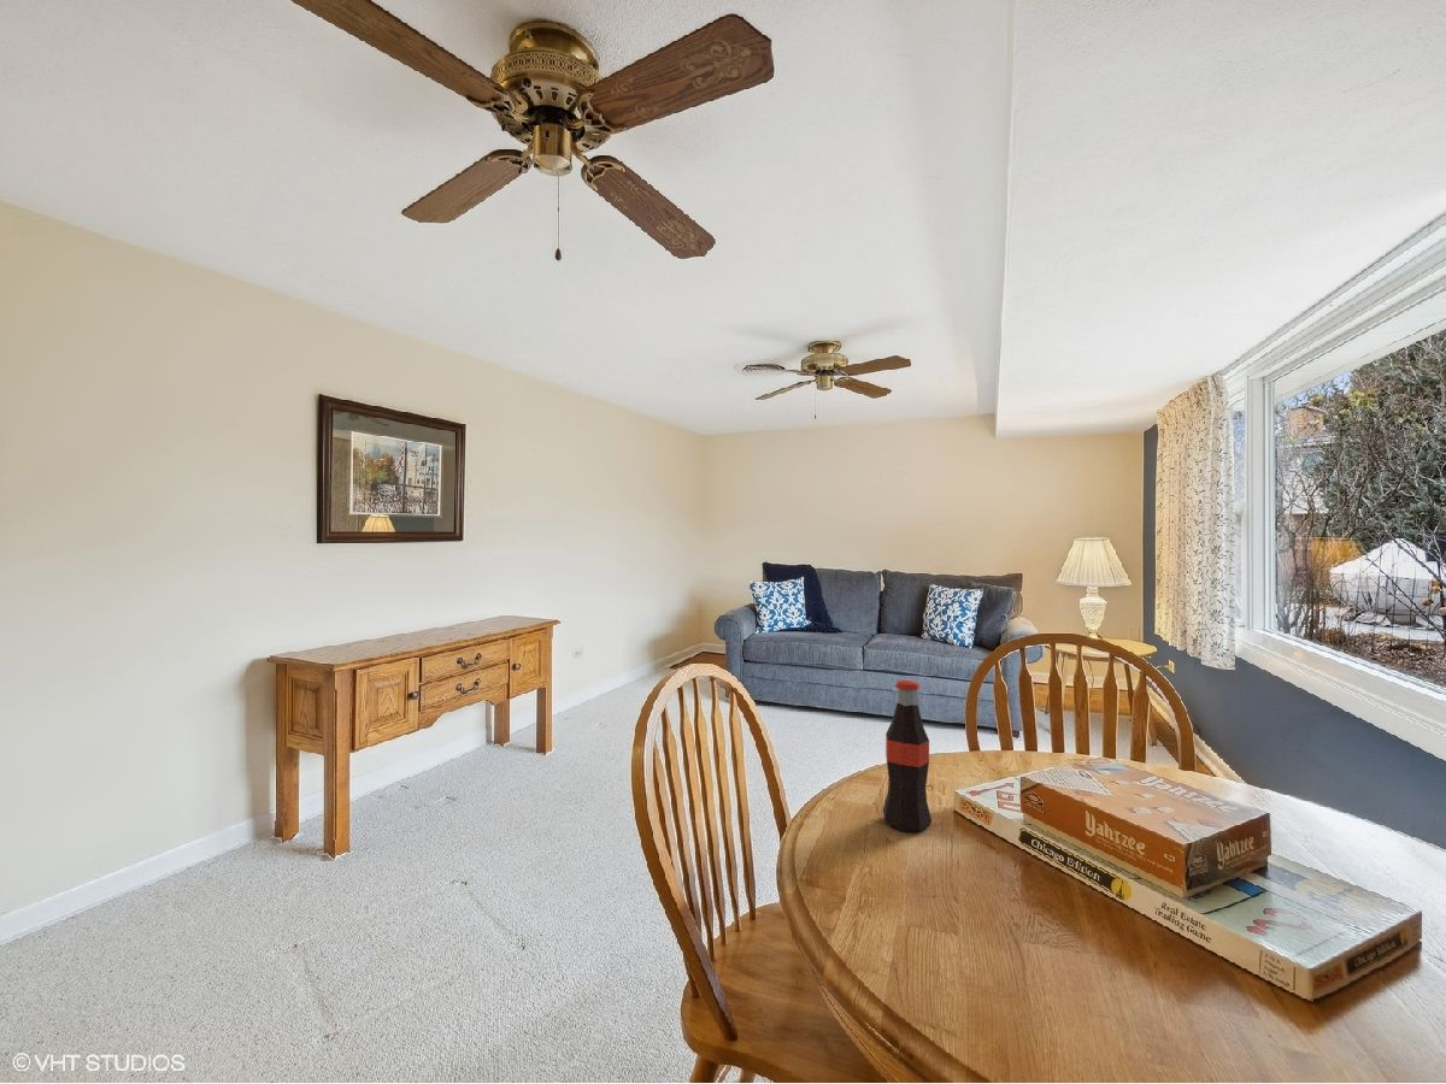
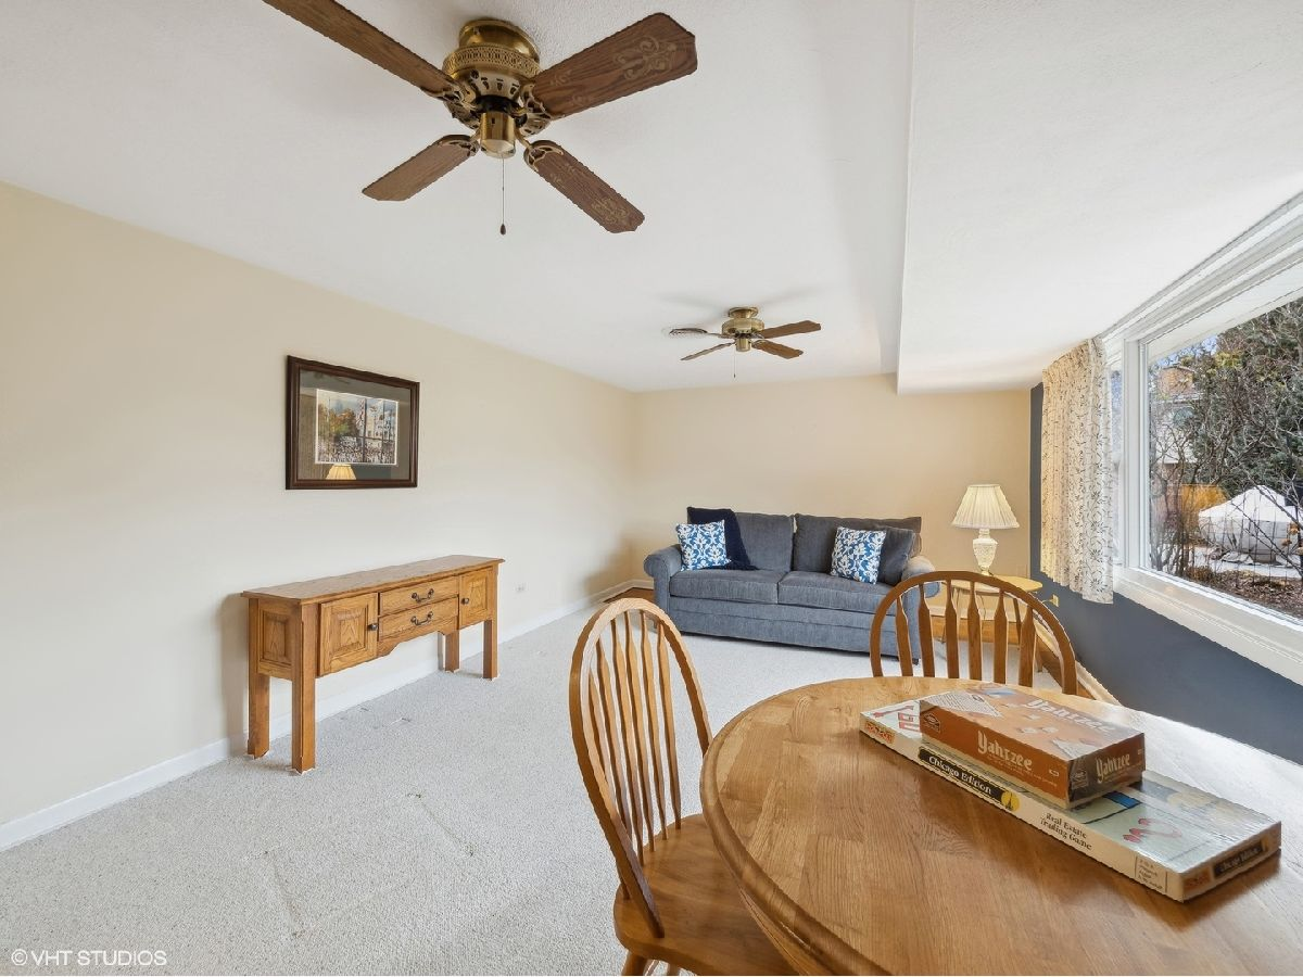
- bottle [882,679,933,832]
